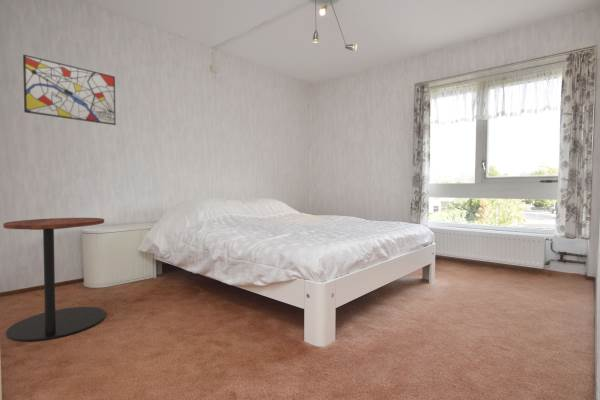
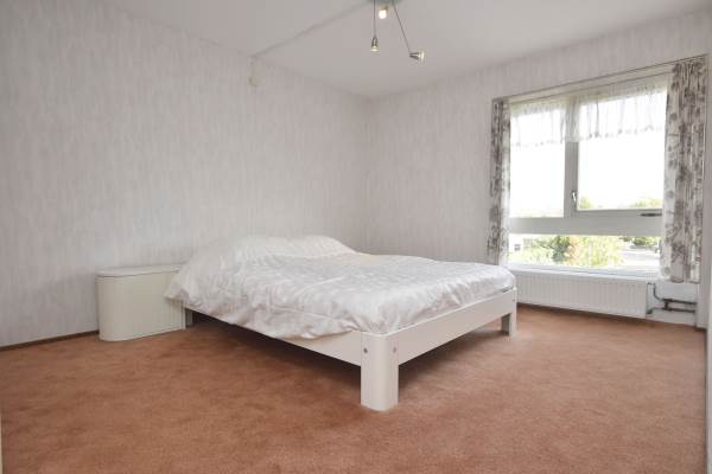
- wall art [22,53,117,126]
- side table [2,217,107,342]
